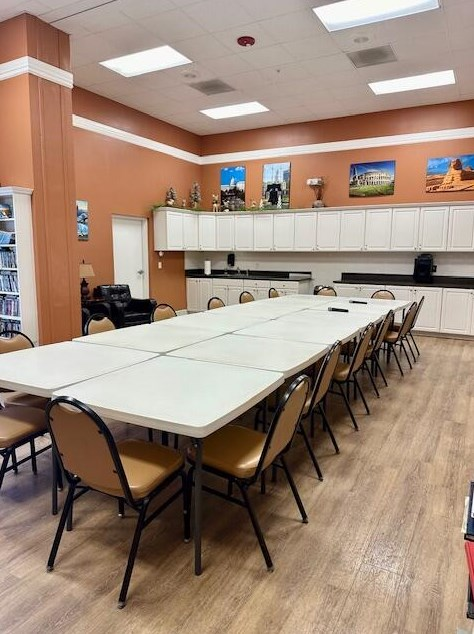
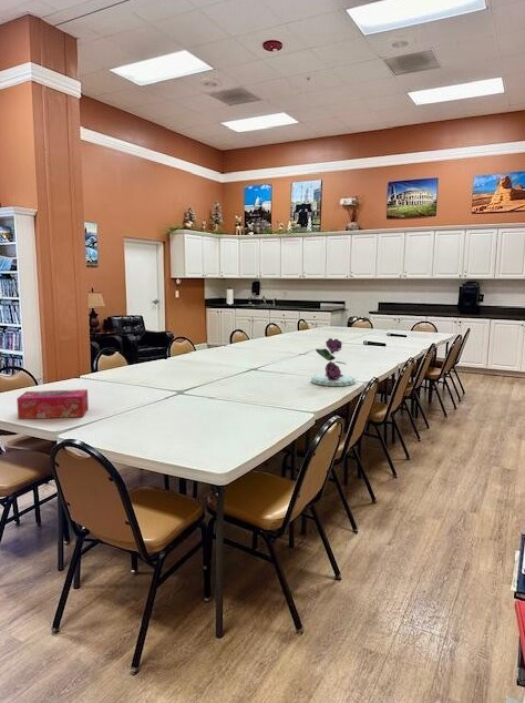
+ flower arrangement [310,337,356,387]
+ tissue box [16,388,90,420]
